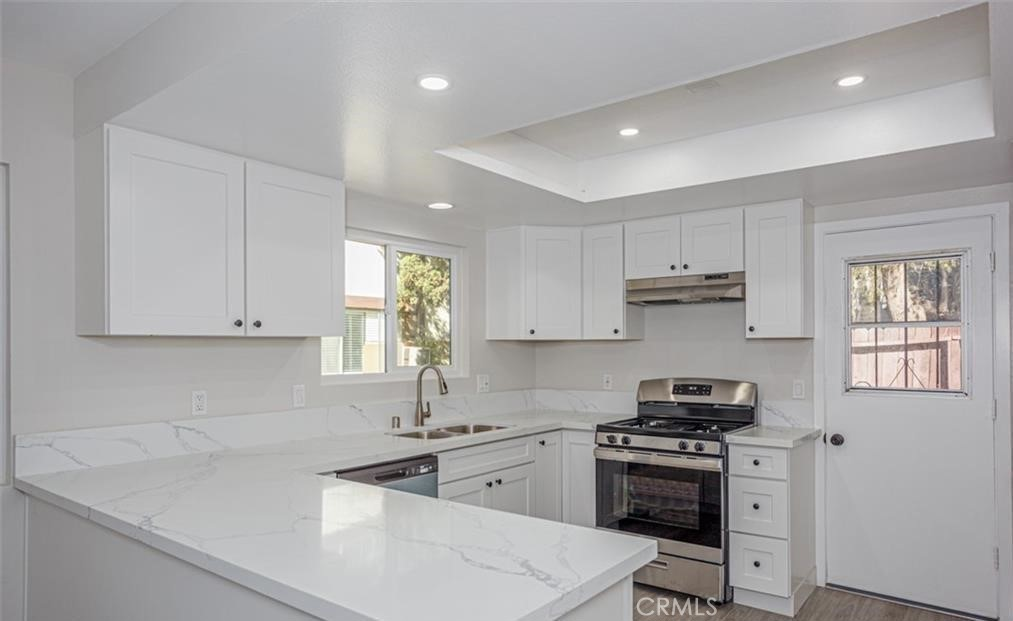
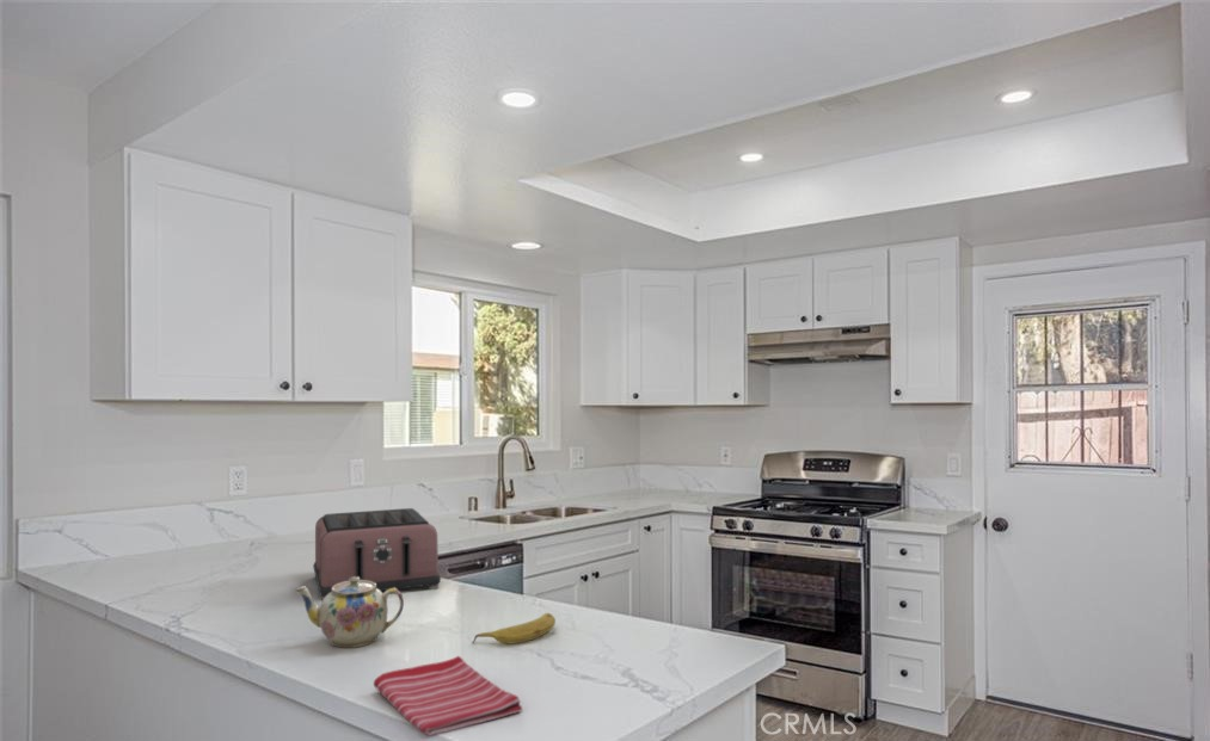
+ teapot [295,576,405,649]
+ toaster [312,507,442,601]
+ dish towel [373,655,523,737]
+ fruit [471,612,557,644]
